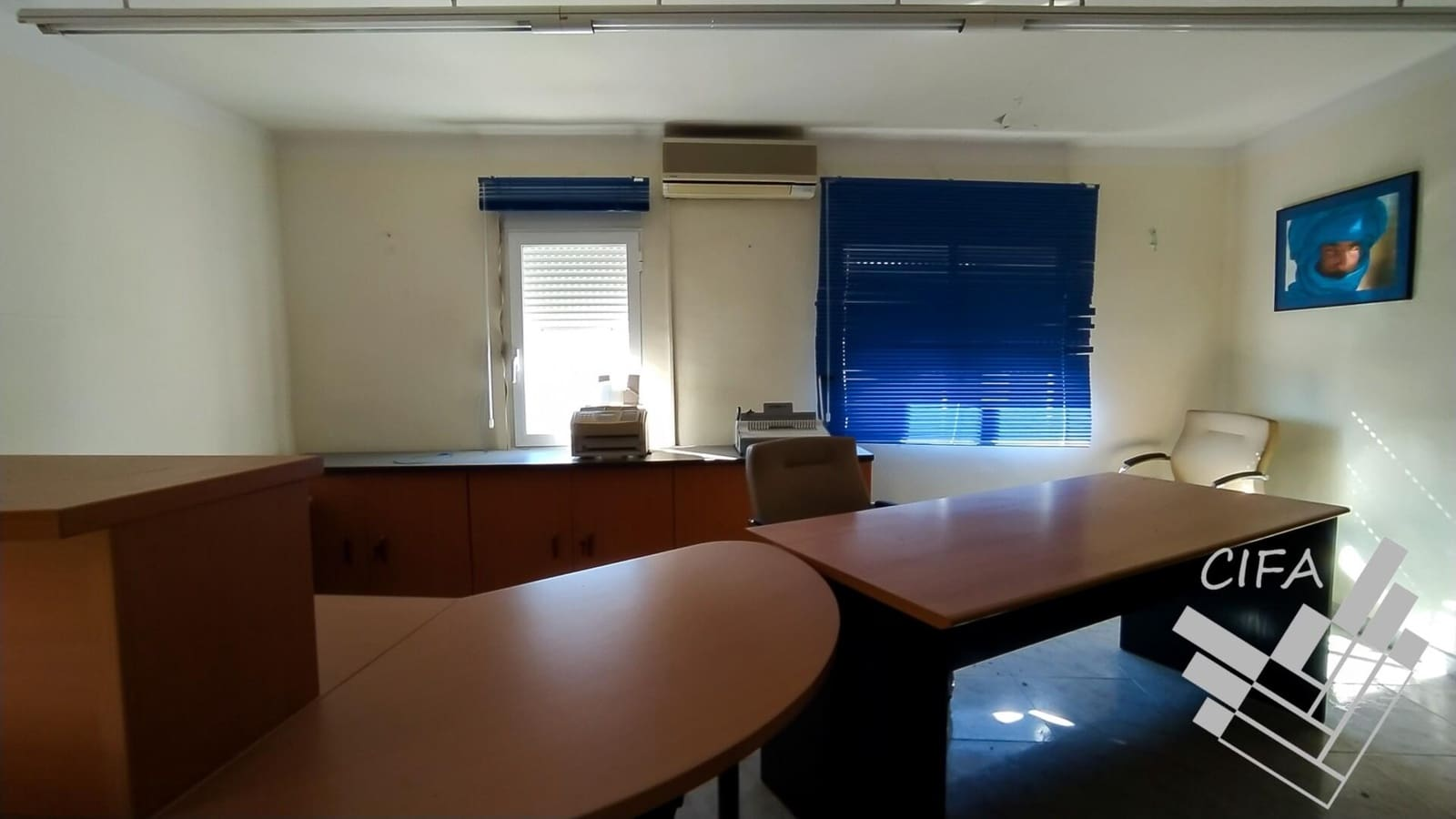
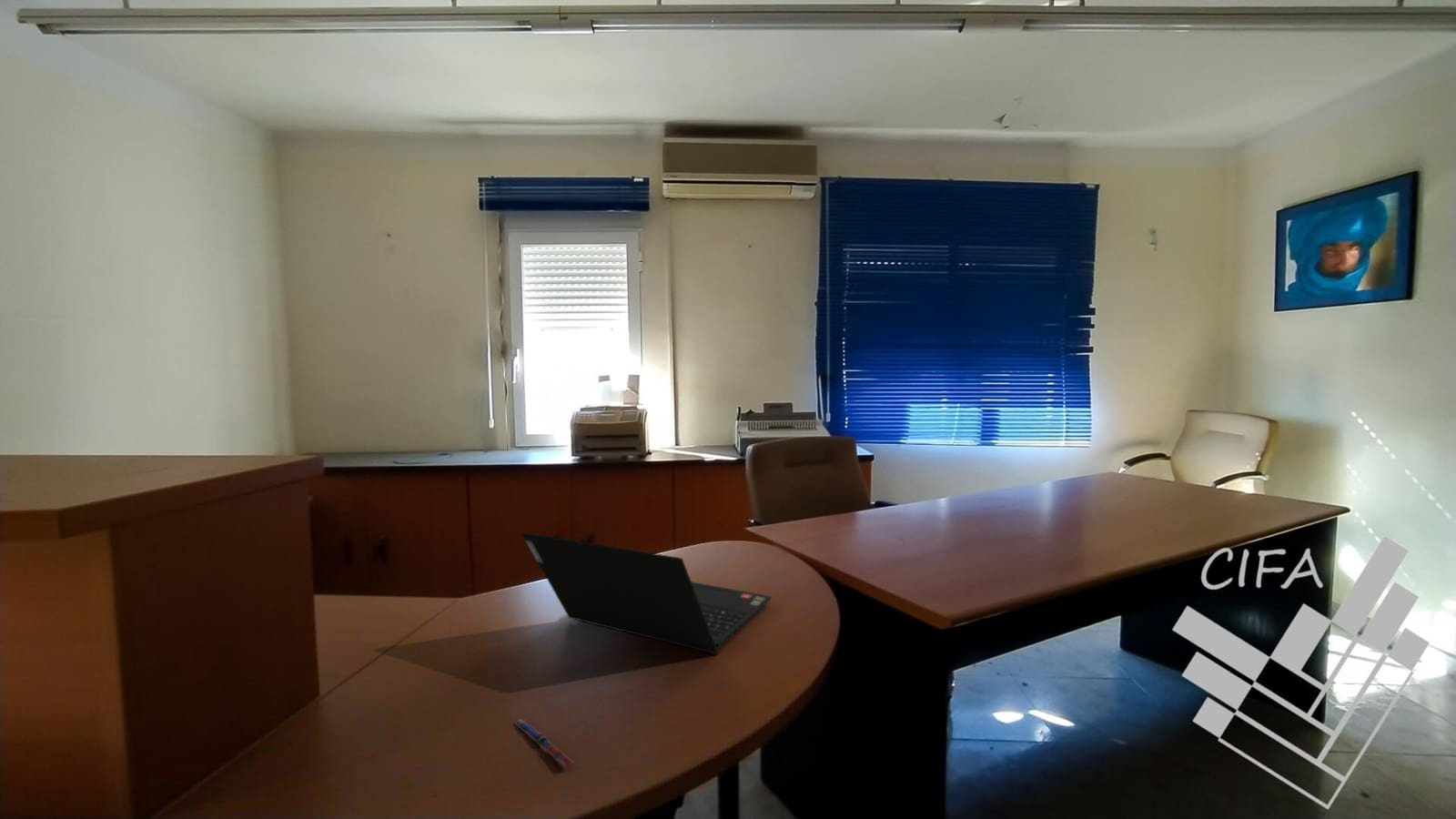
+ laptop computer [521,531,773,655]
+ pen [515,718,575,768]
